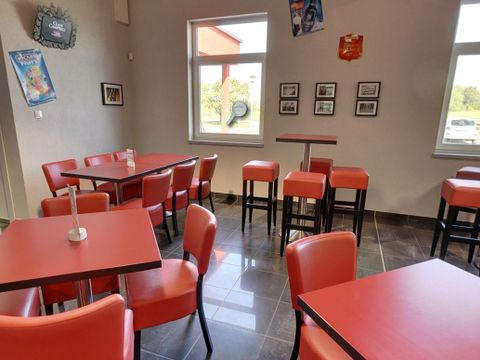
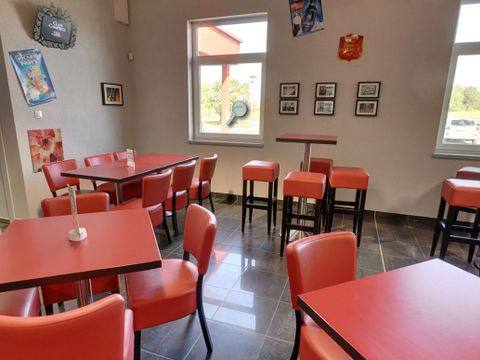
+ wall art [26,128,65,174]
